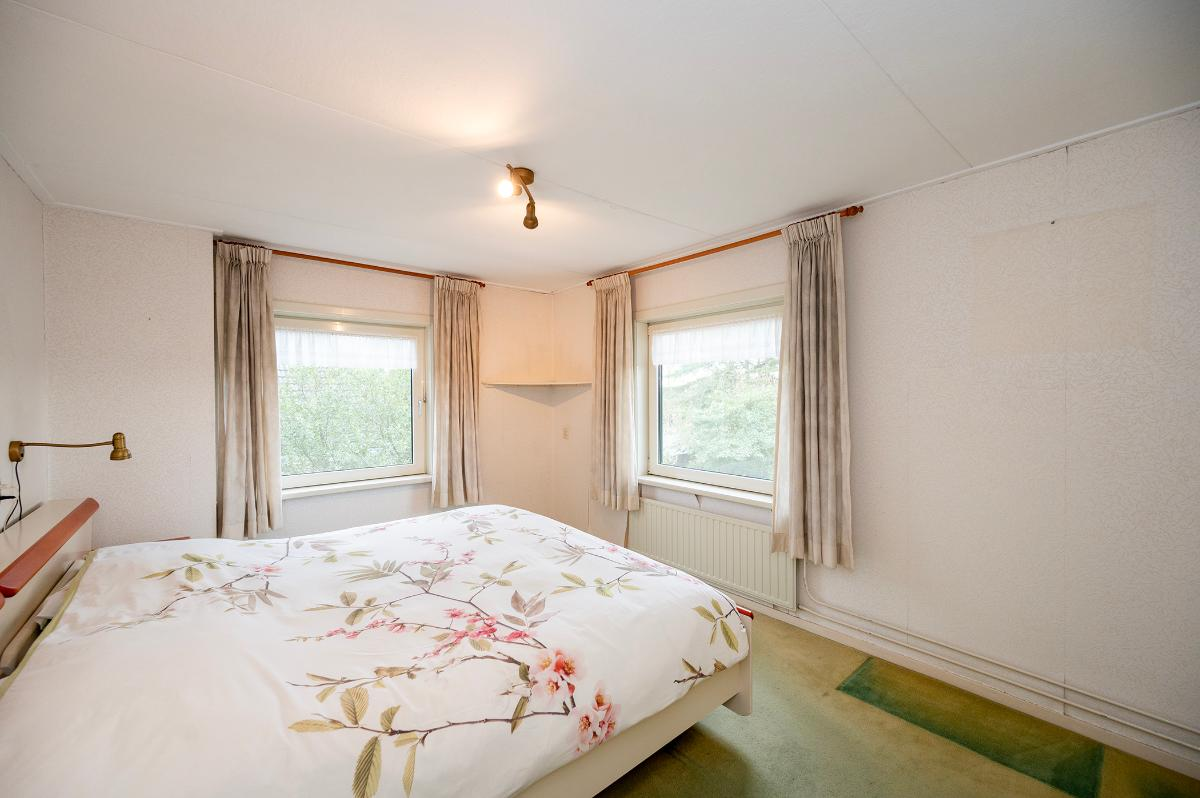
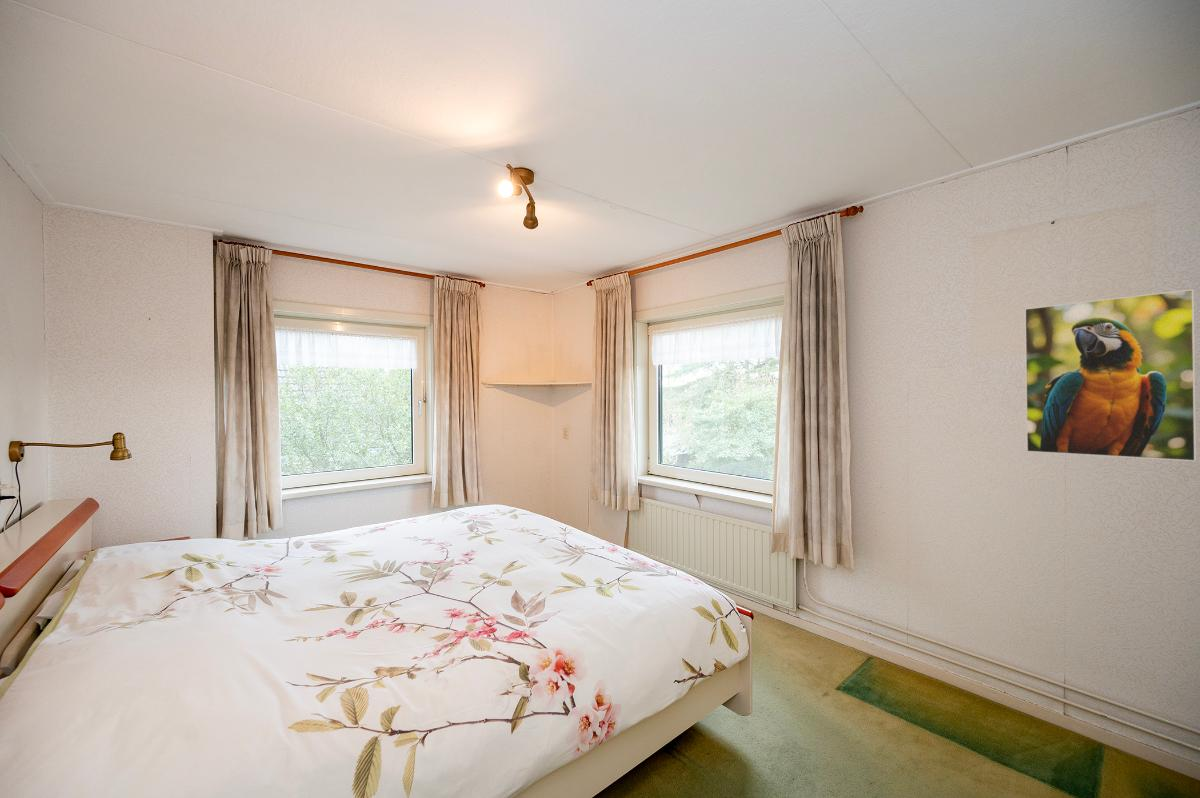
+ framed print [1024,288,1197,462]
